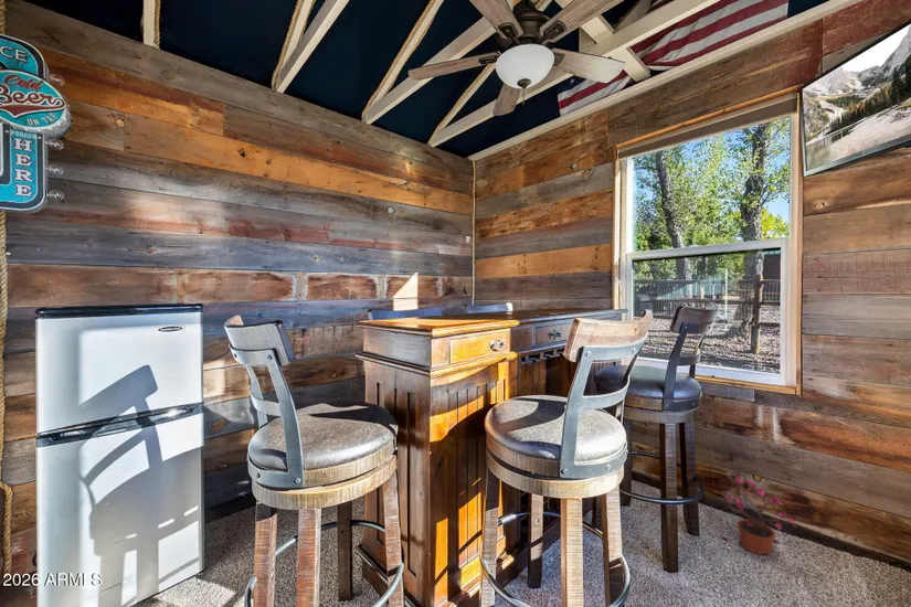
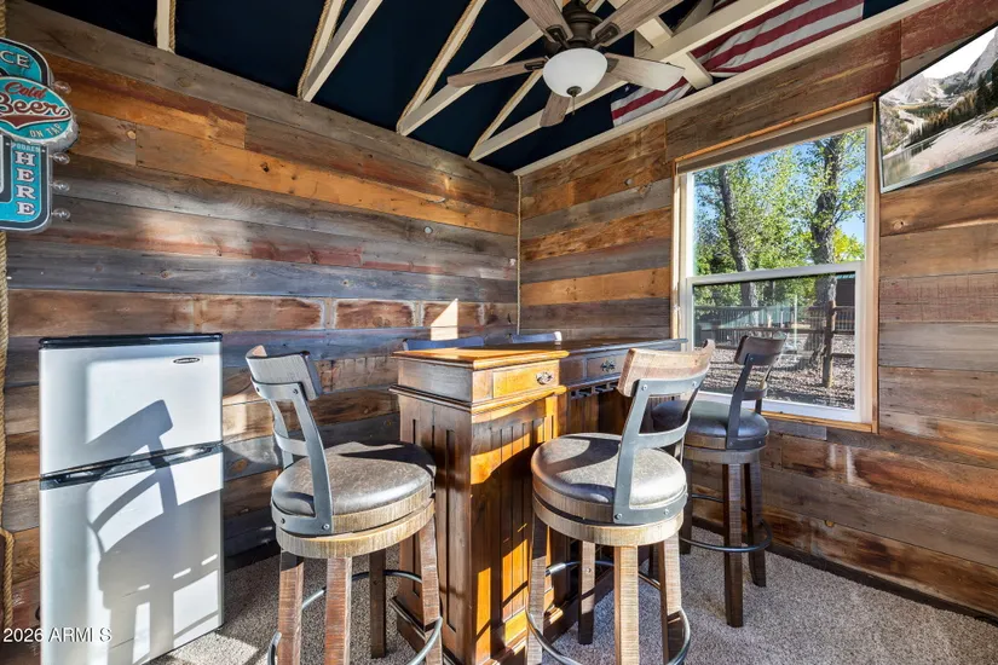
- potted plant [722,476,795,555]
